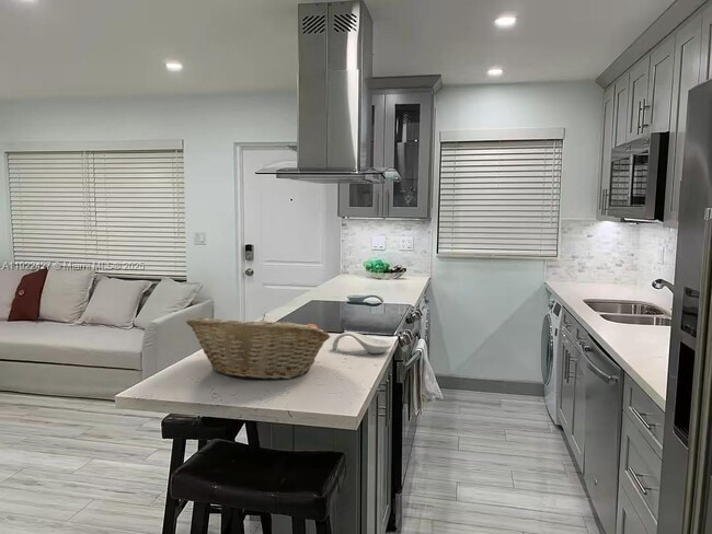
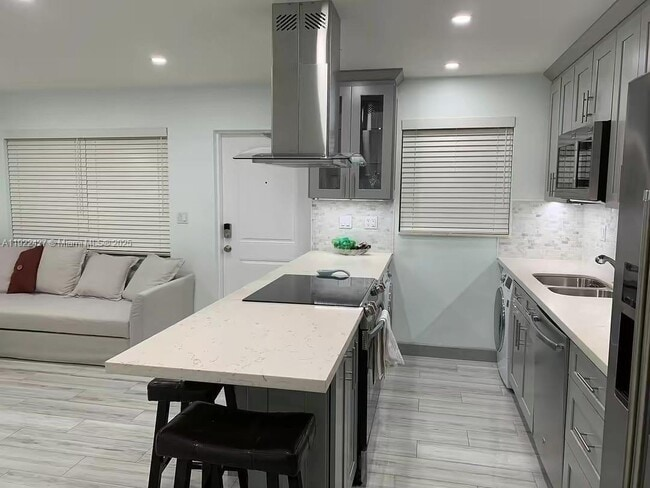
- fruit basket [185,313,332,381]
- spoon rest [331,330,393,355]
